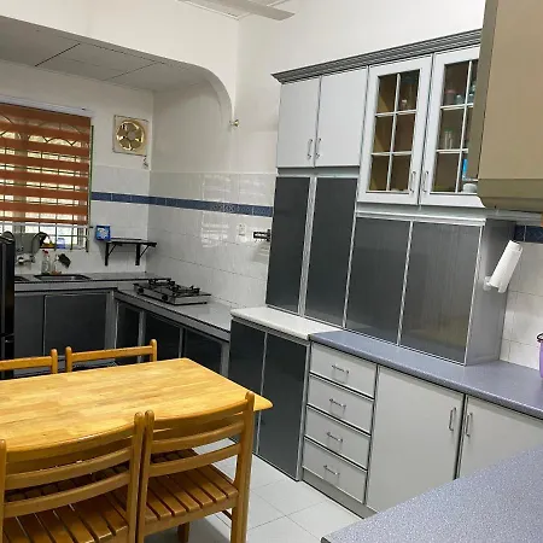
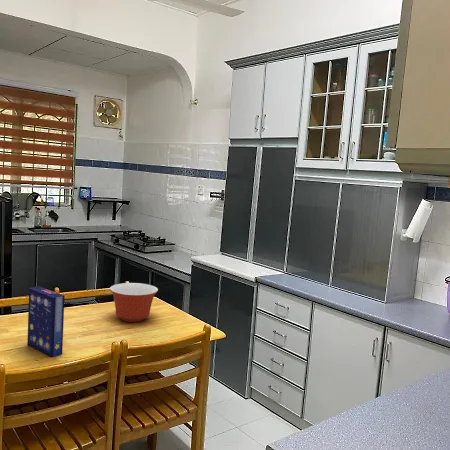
+ mixing bowl [109,282,159,323]
+ cereal box [26,286,66,358]
